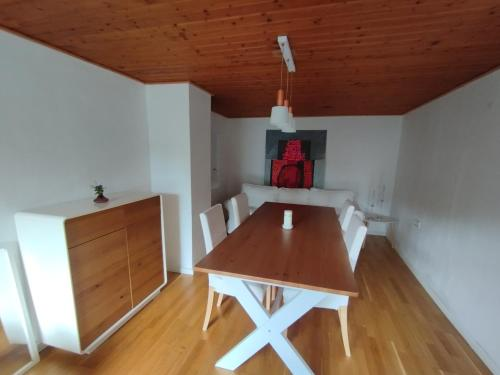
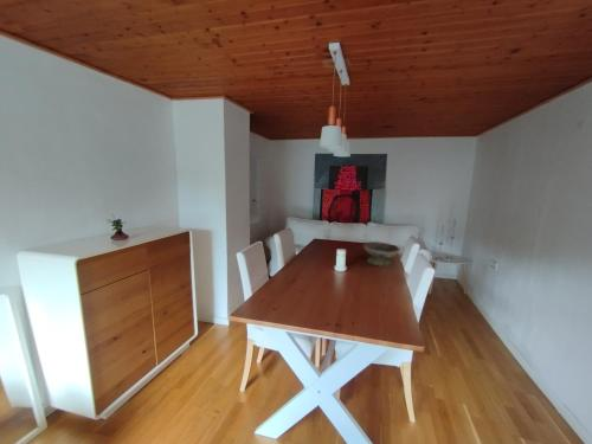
+ decorative bowl [362,240,401,266]
